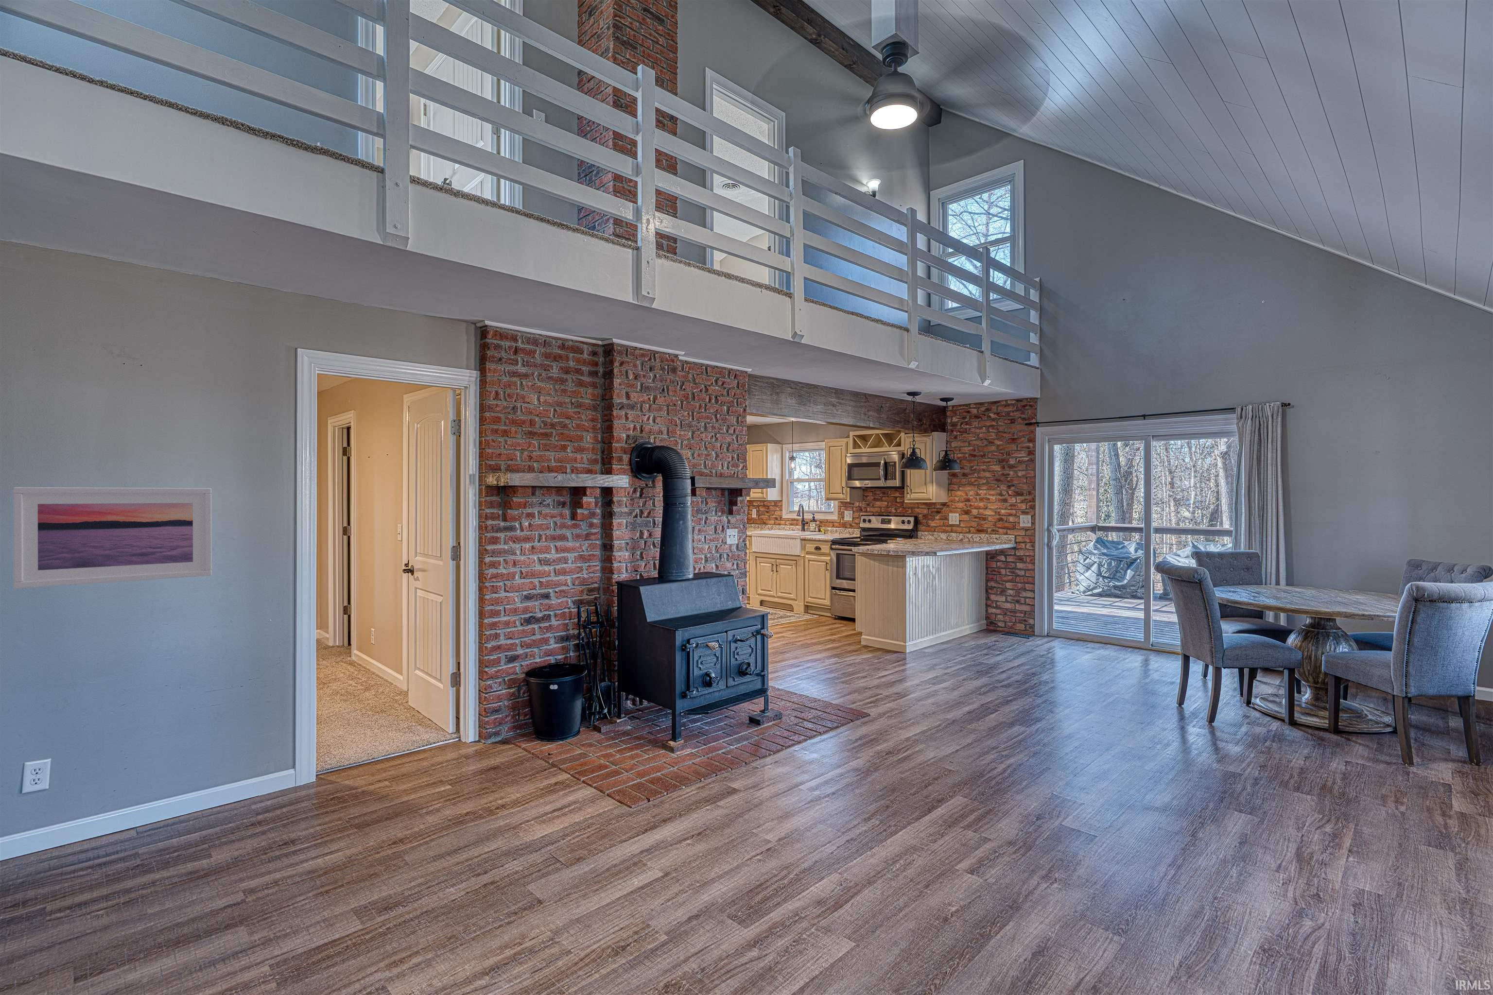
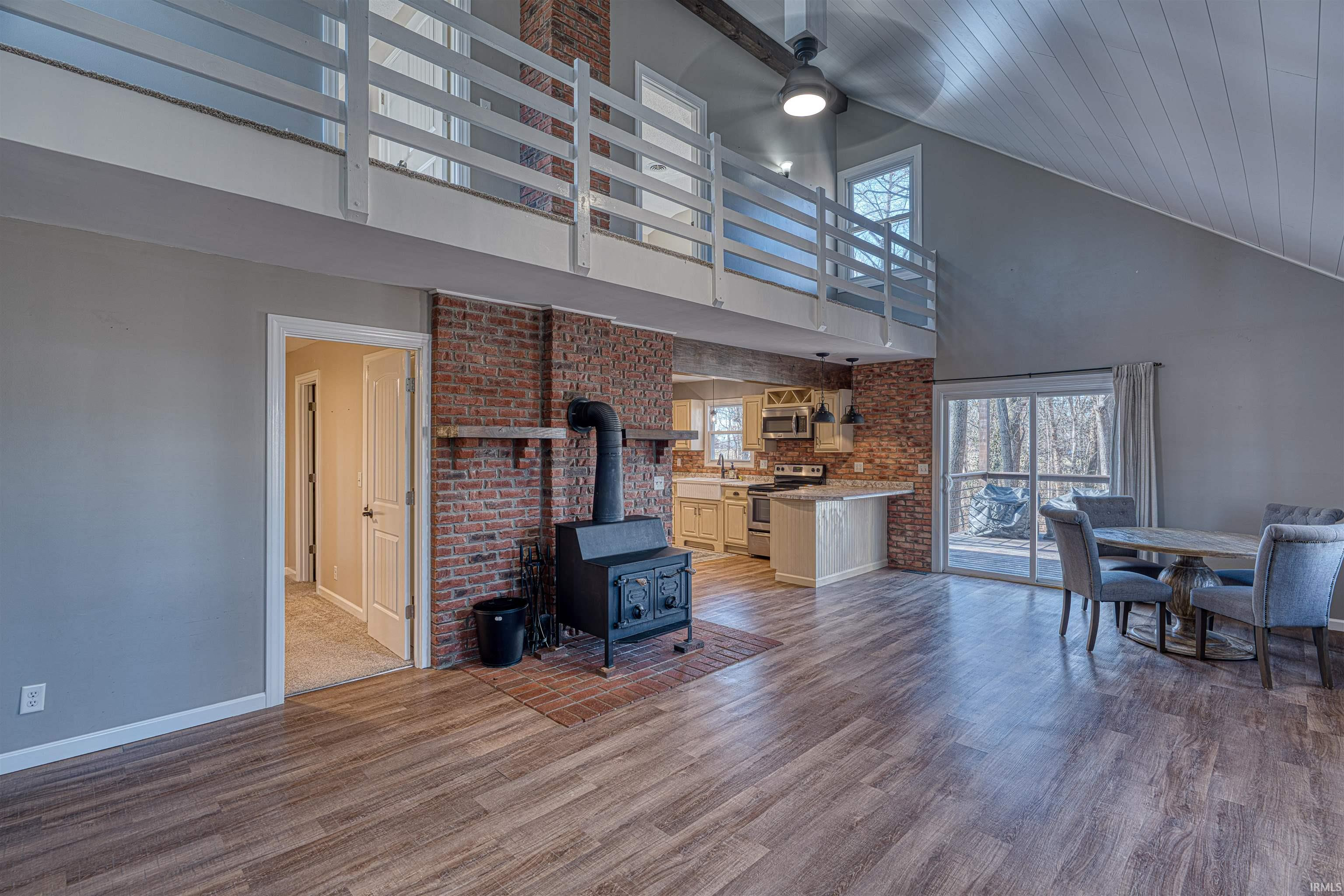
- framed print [12,486,212,589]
